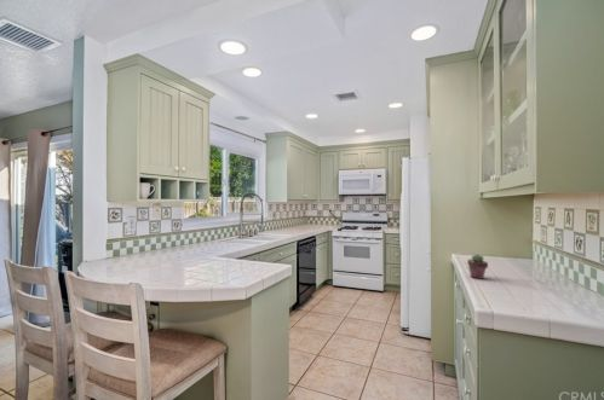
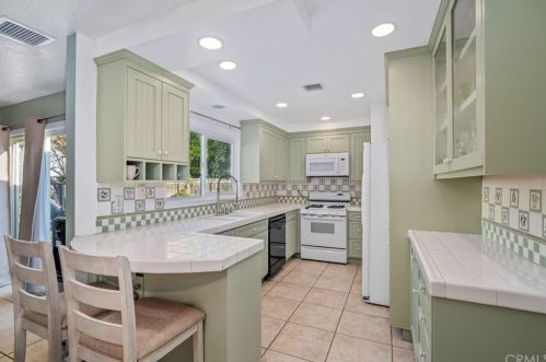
- potted succulent [466,254,489,280]
